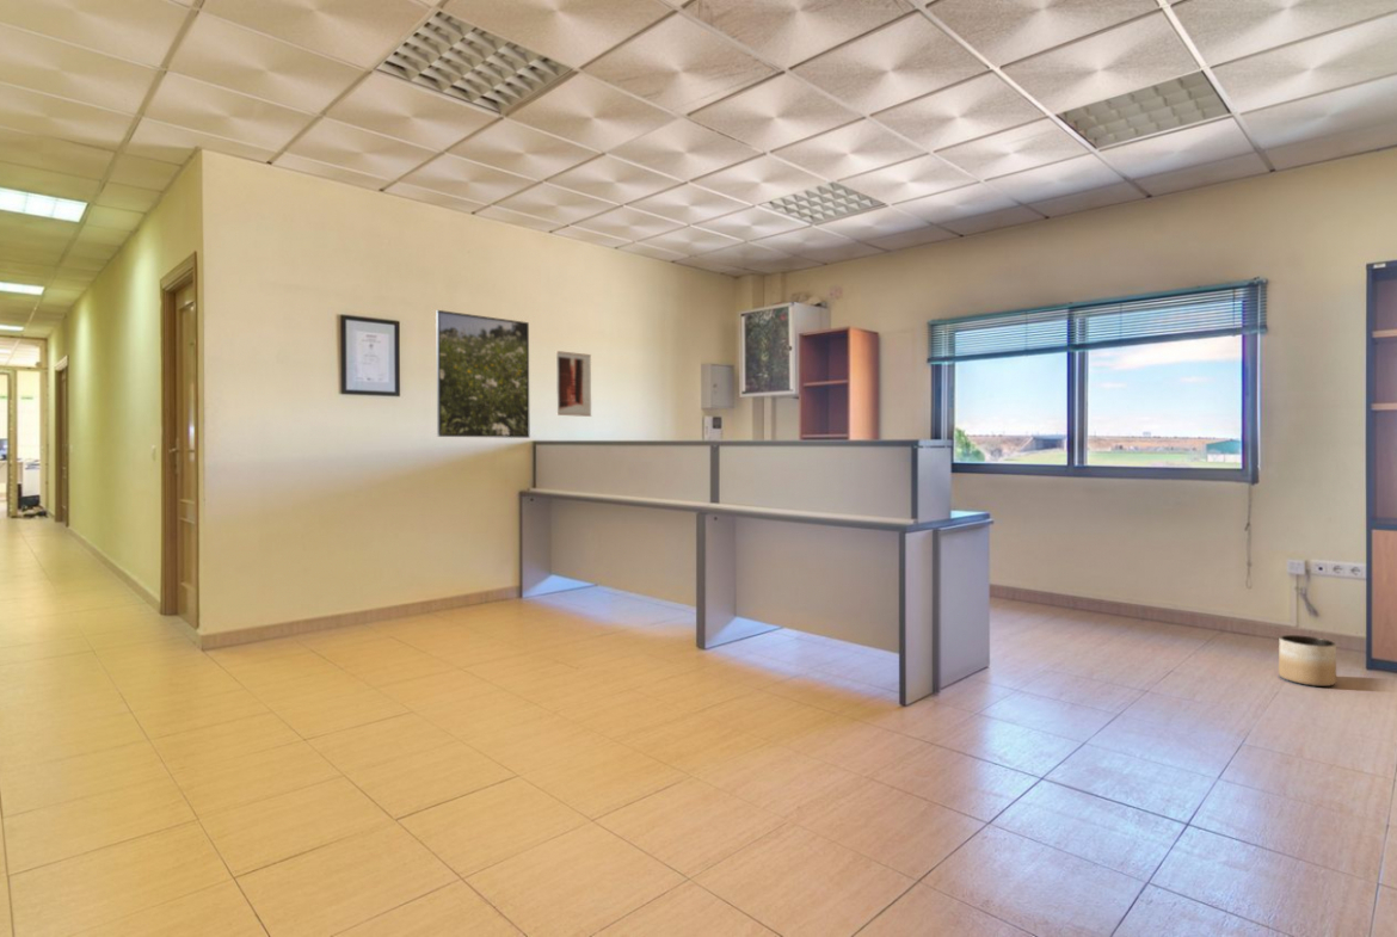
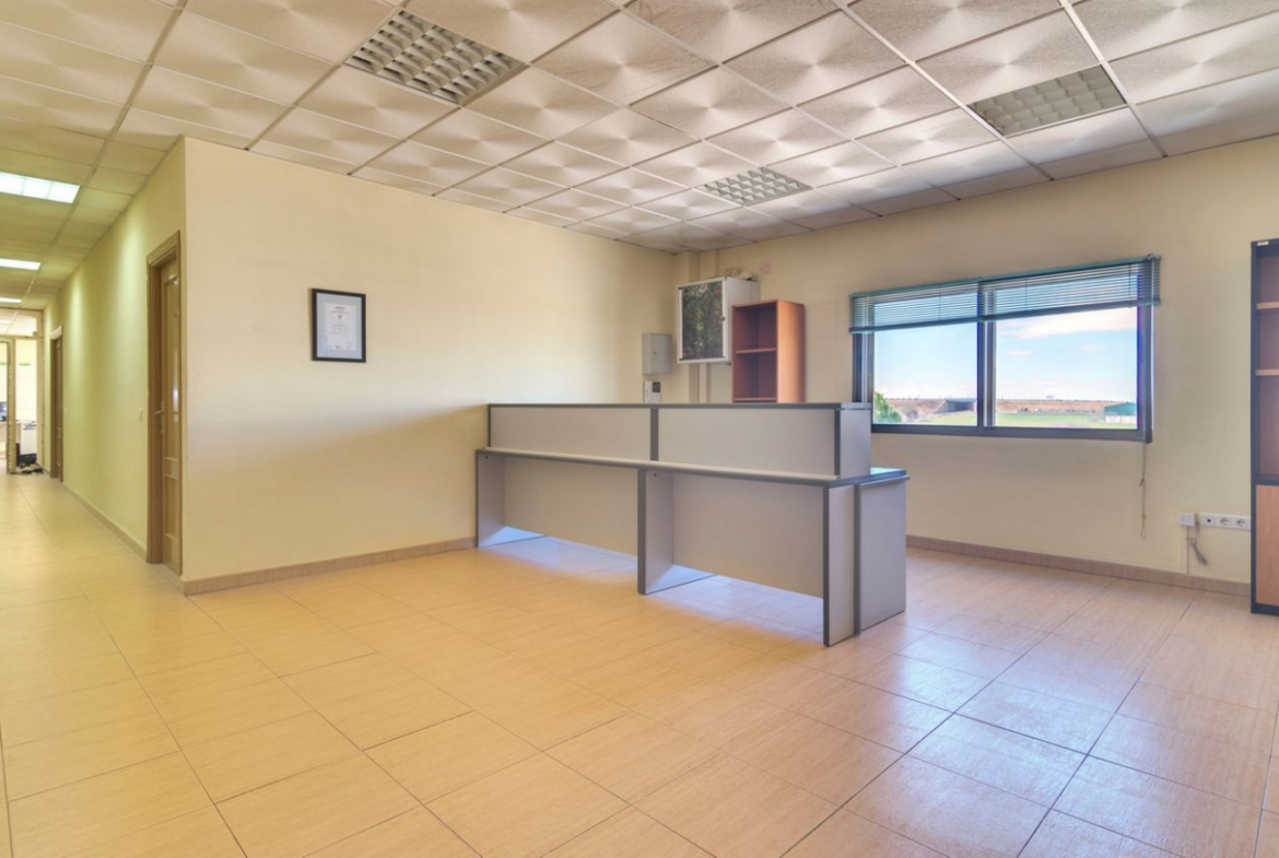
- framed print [435,309,531,439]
- planter [1278,634,1337,688]
- wall art [555,350,592,418]
